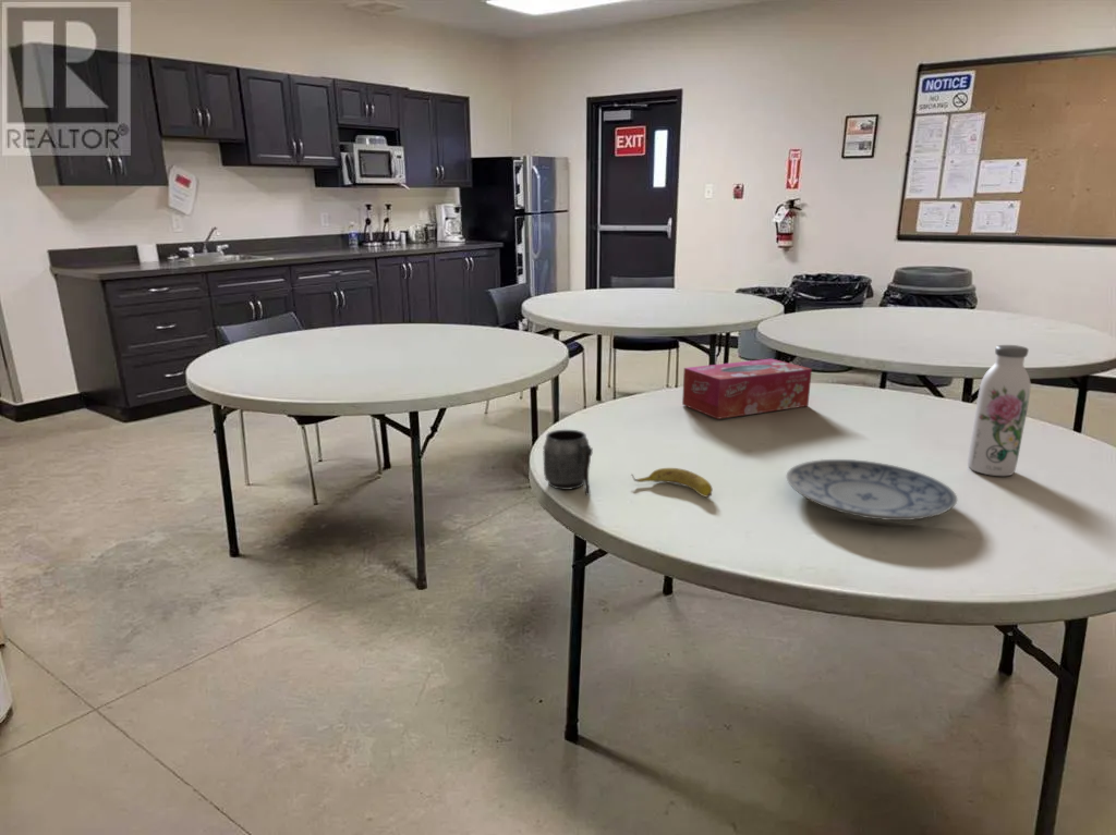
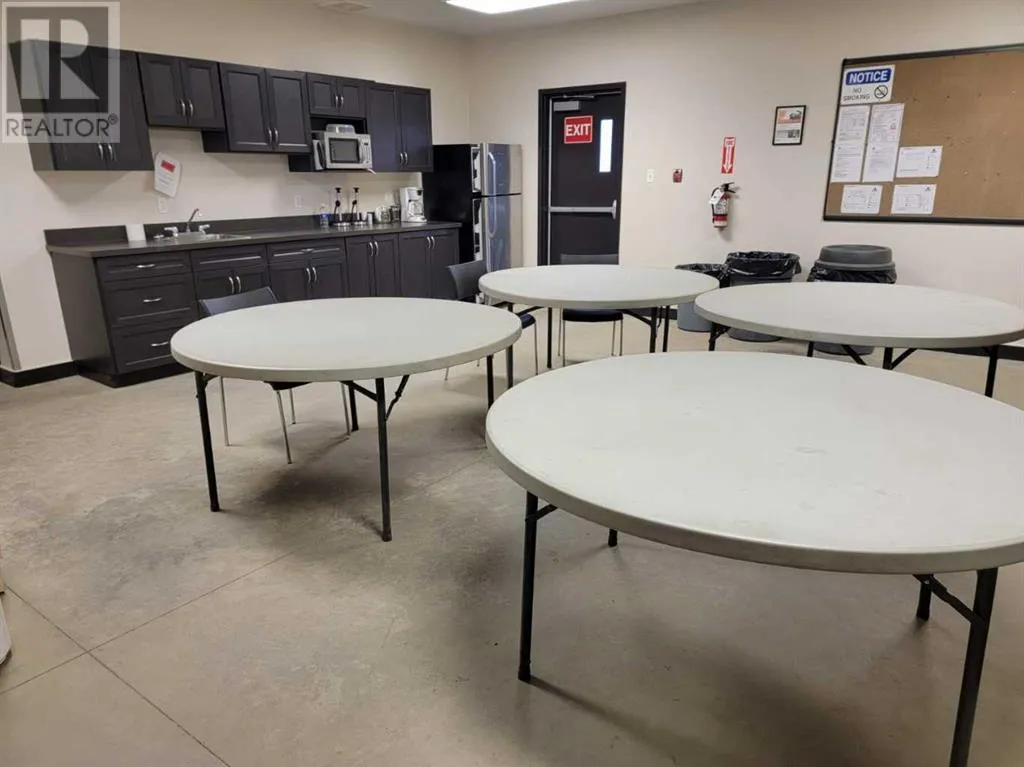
- water bottle [967,344,1032,477]
- plate [786,458,958,521]
- mug [542,429,594,496]
- banana [630,467,714,499]
- tissue box [681,358,813,420]
